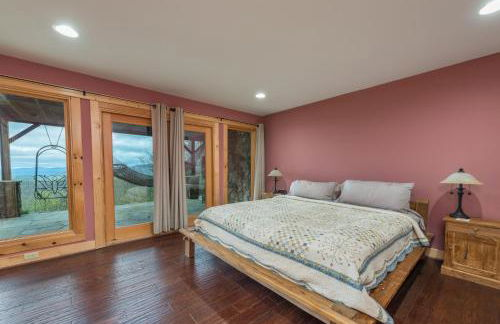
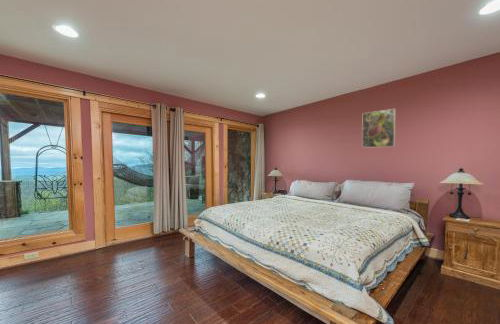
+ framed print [361,108,396,149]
